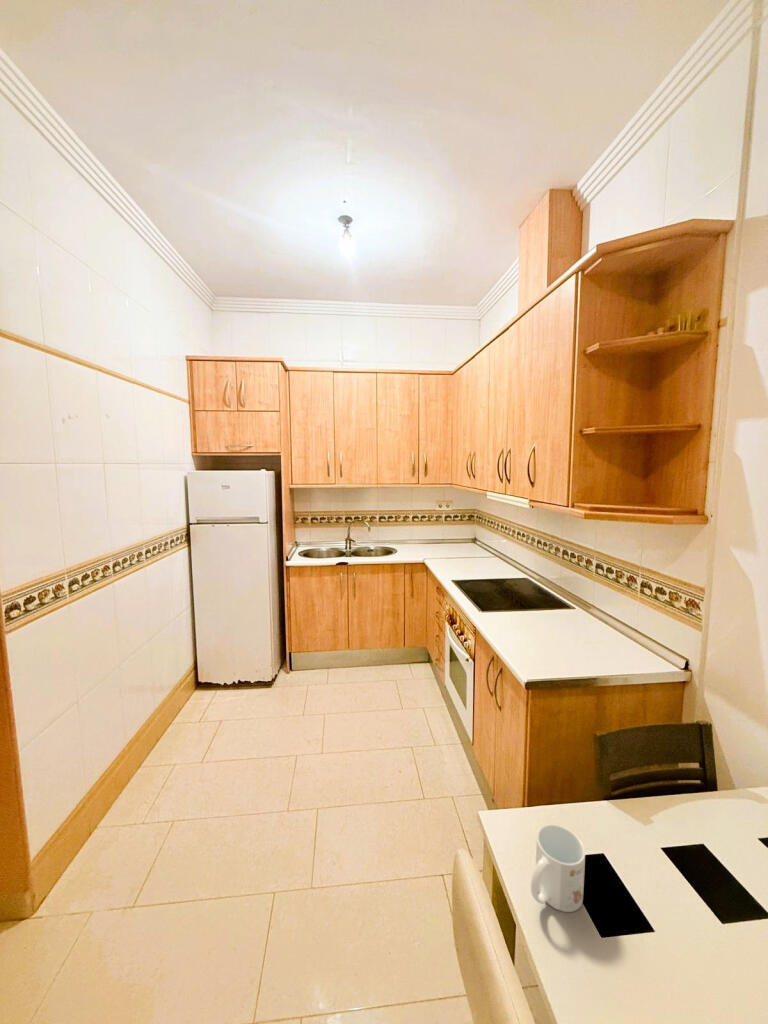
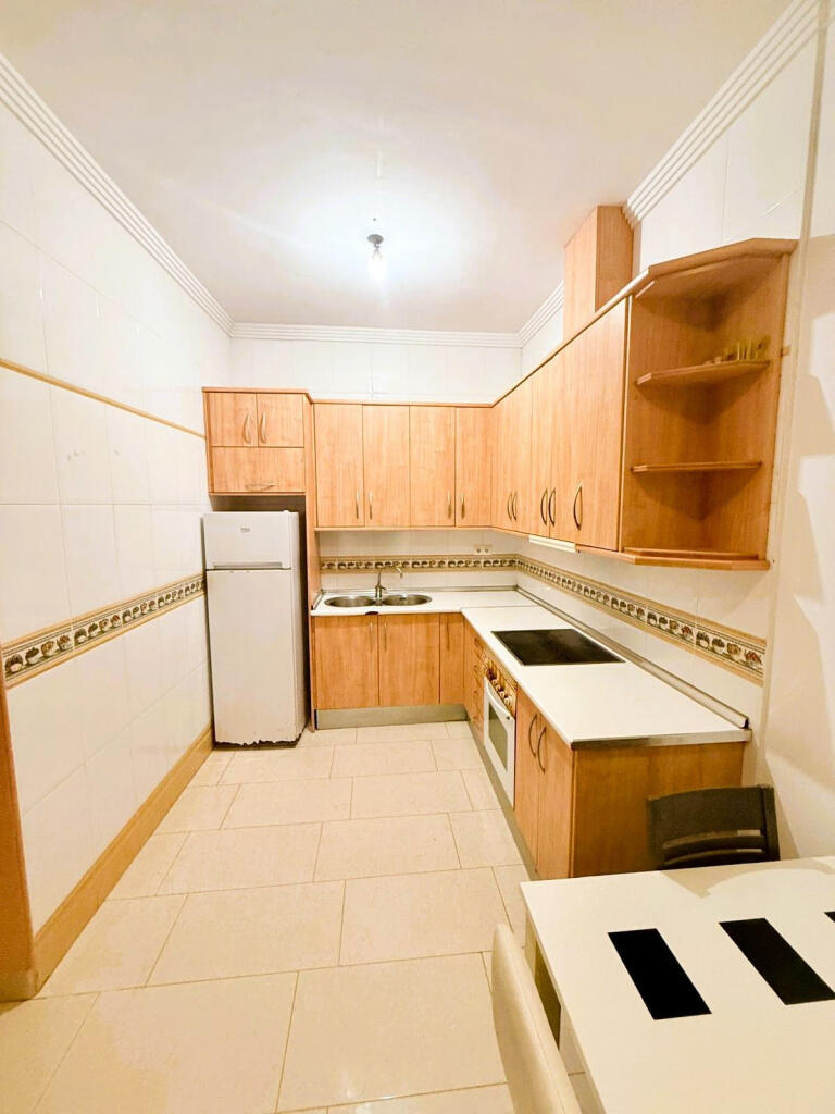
- mug [530,823,586,913]
